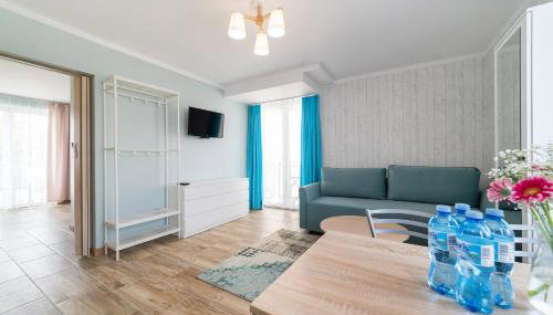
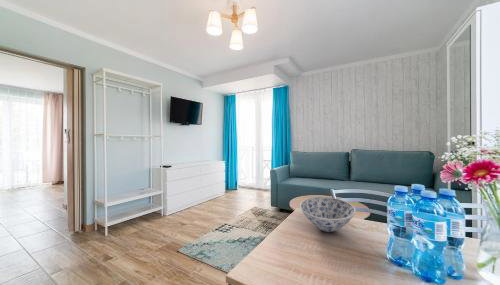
+ bowl [299,196,357,233]
